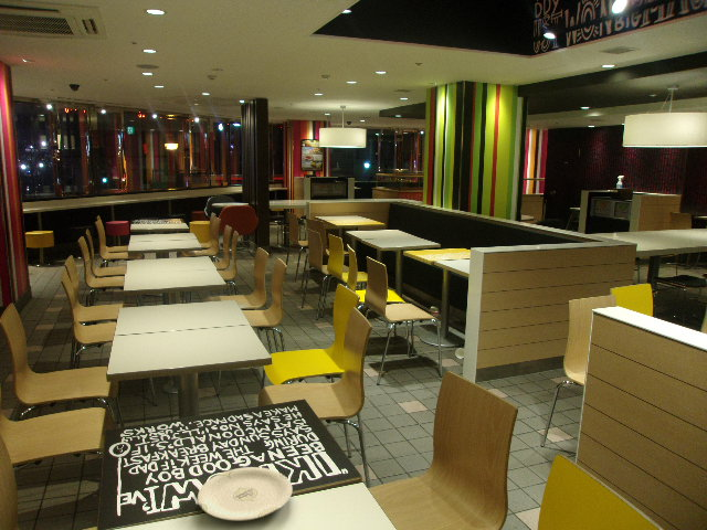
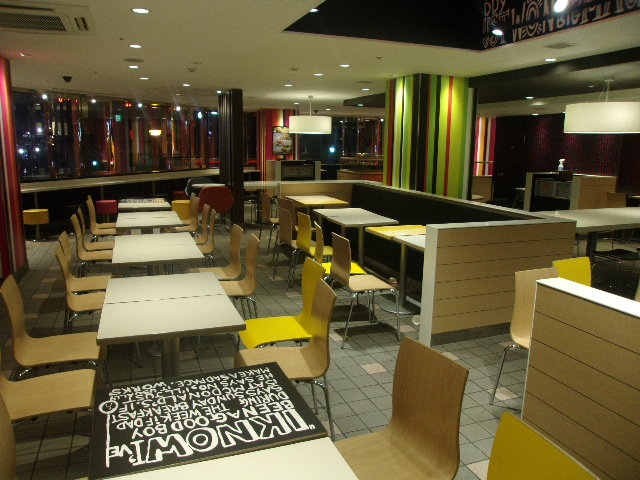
- plate [197,466,294,522]
